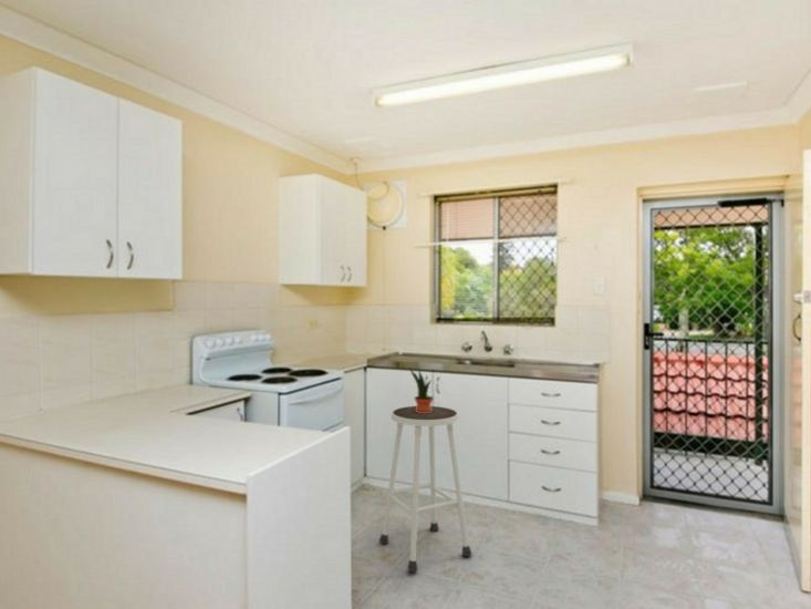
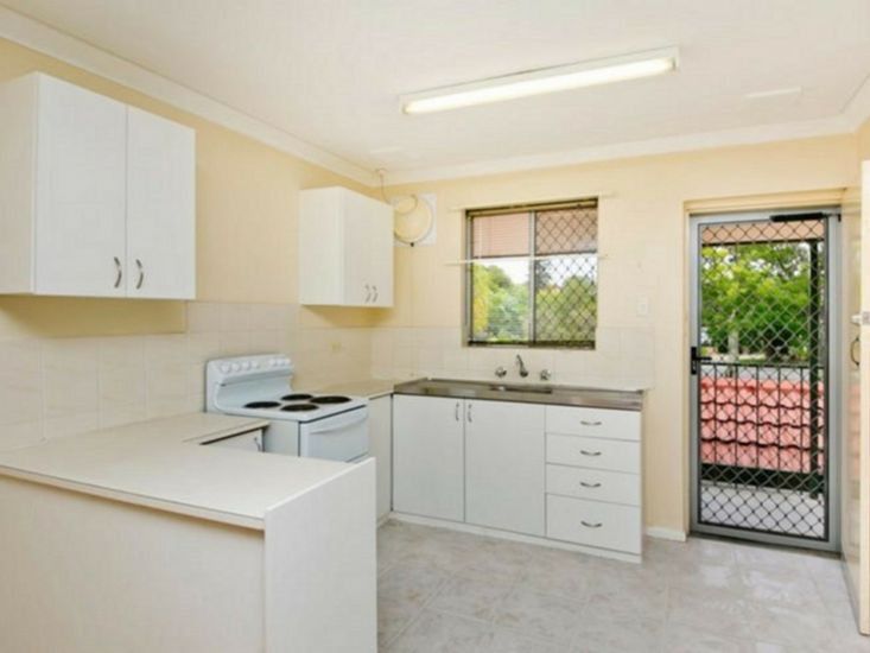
- stool [378,405,472,574]
- potted plant [408,367,435,413]
